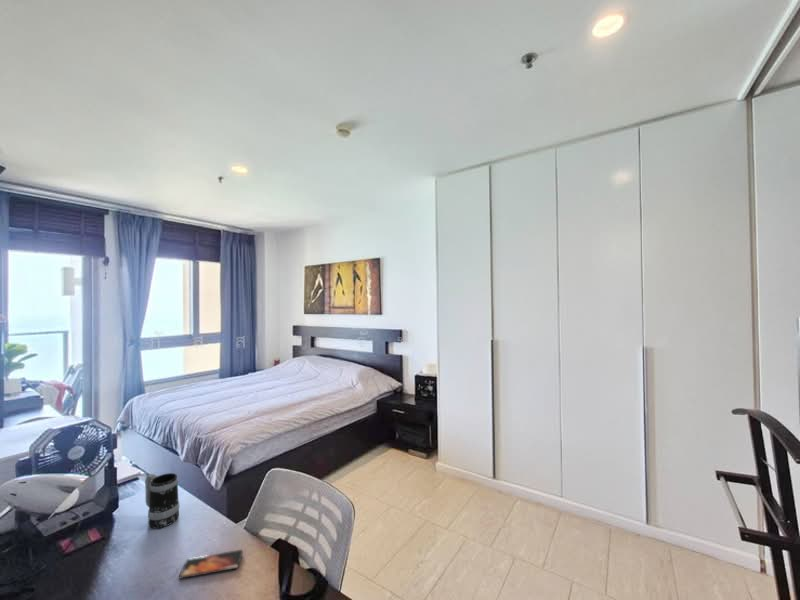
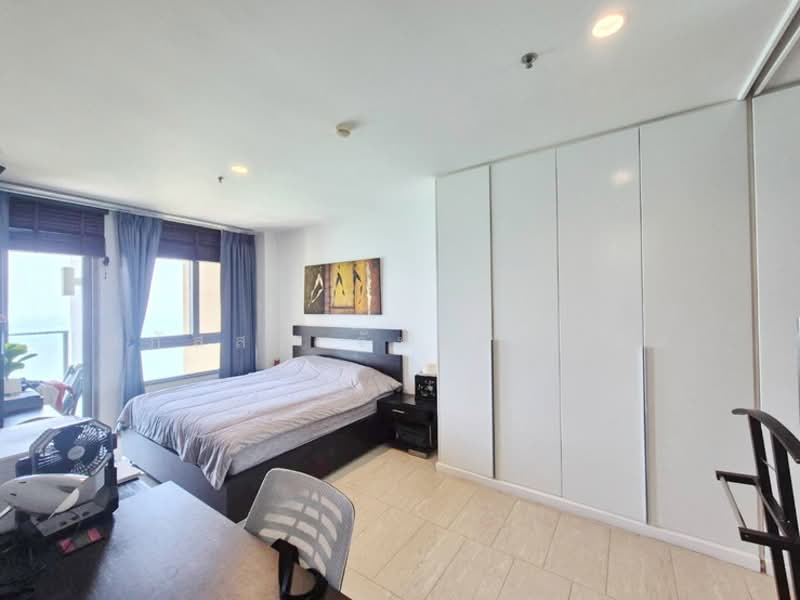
- smartphone [178,549,244,580]
- mug [144,472,180,530]
